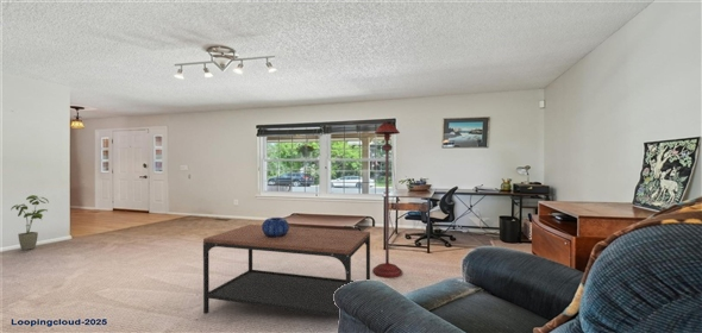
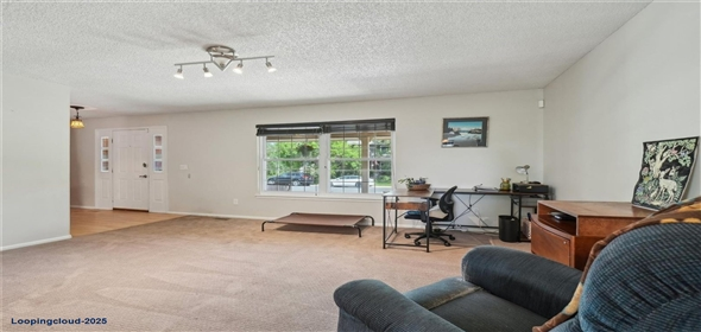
- coffee table [202,224,371,319]
- house plant [10,194,50,251]
- floor lamp [371,120,403,278]
- decorative bowl [262,216,290,237]
